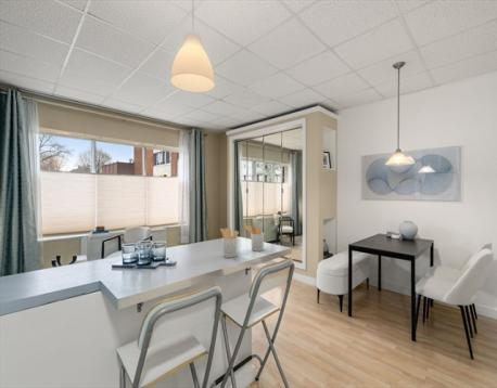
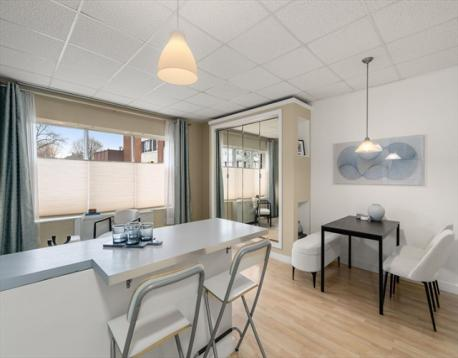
- utensil holder [243,224,265,253]
- utensil holder [219,228,240,259]
